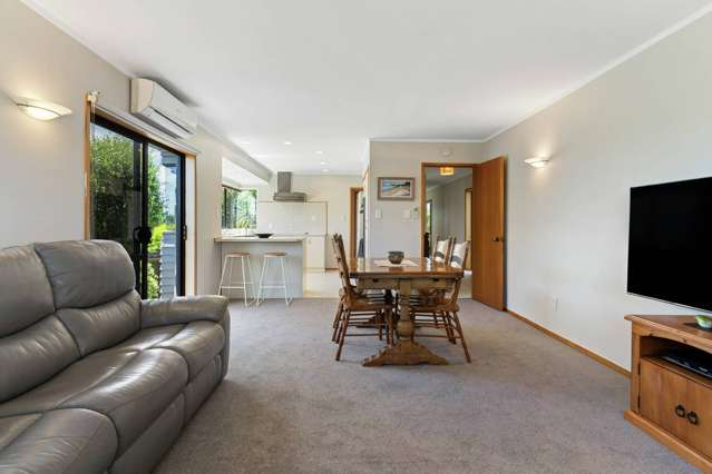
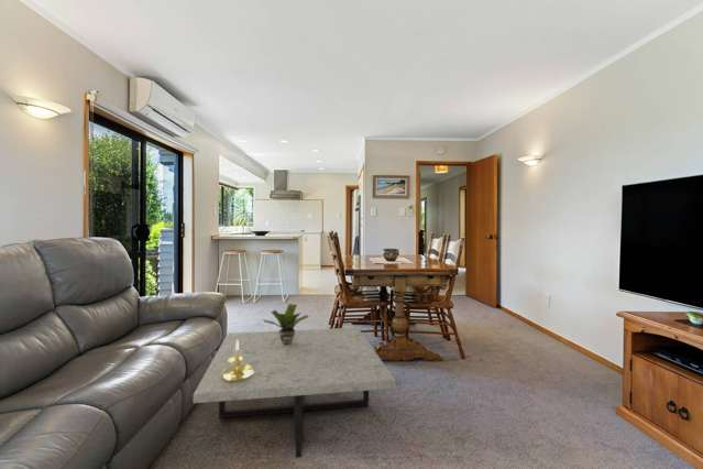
+ candle holder [221,340,253,382]
+ coffee table [193,327,397,459]
+ potted plant [262,303,310,345]
